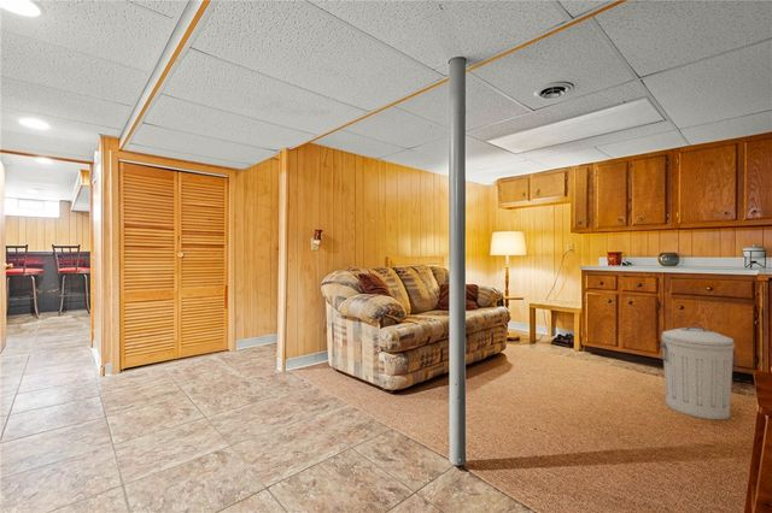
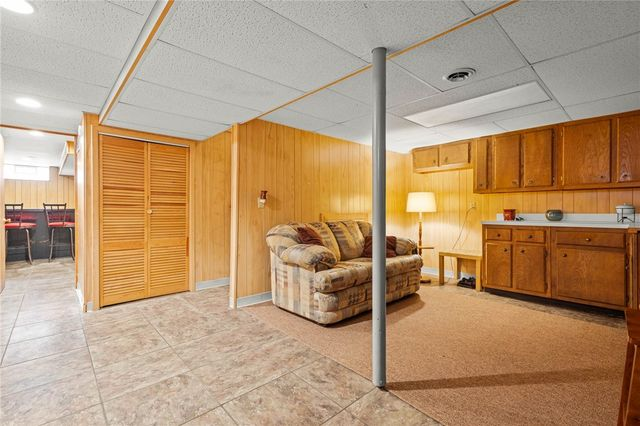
- trash can [659,325,738,420]
